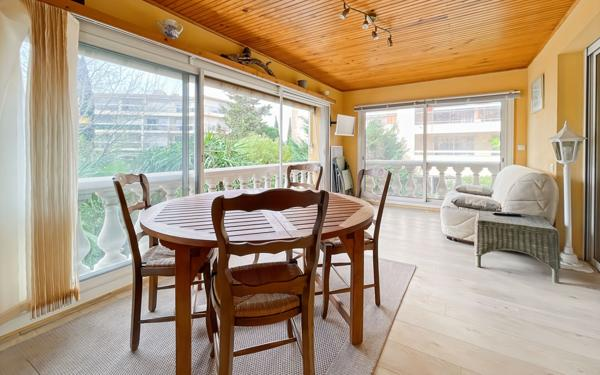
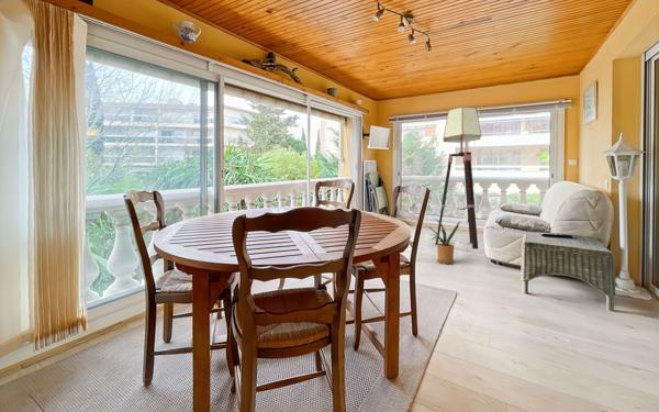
+ floor lamp [434,105,482,250]
+ house plant [425,218,466,265]
